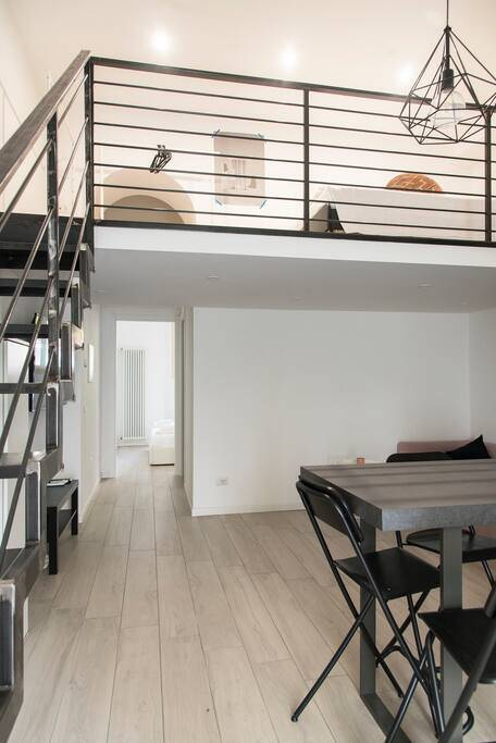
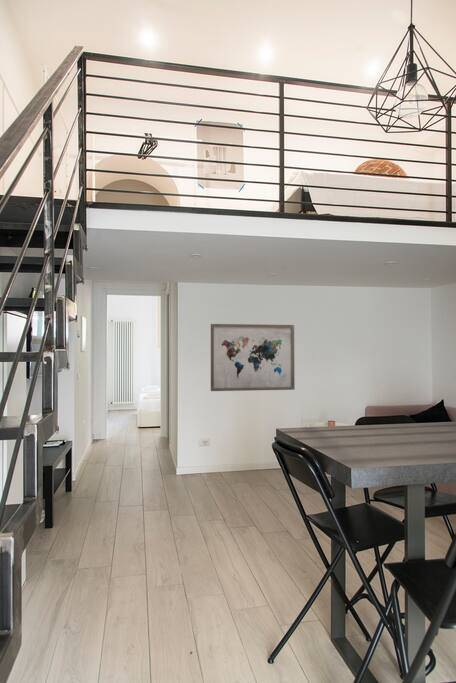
+ wall art [210,323,296,392]
